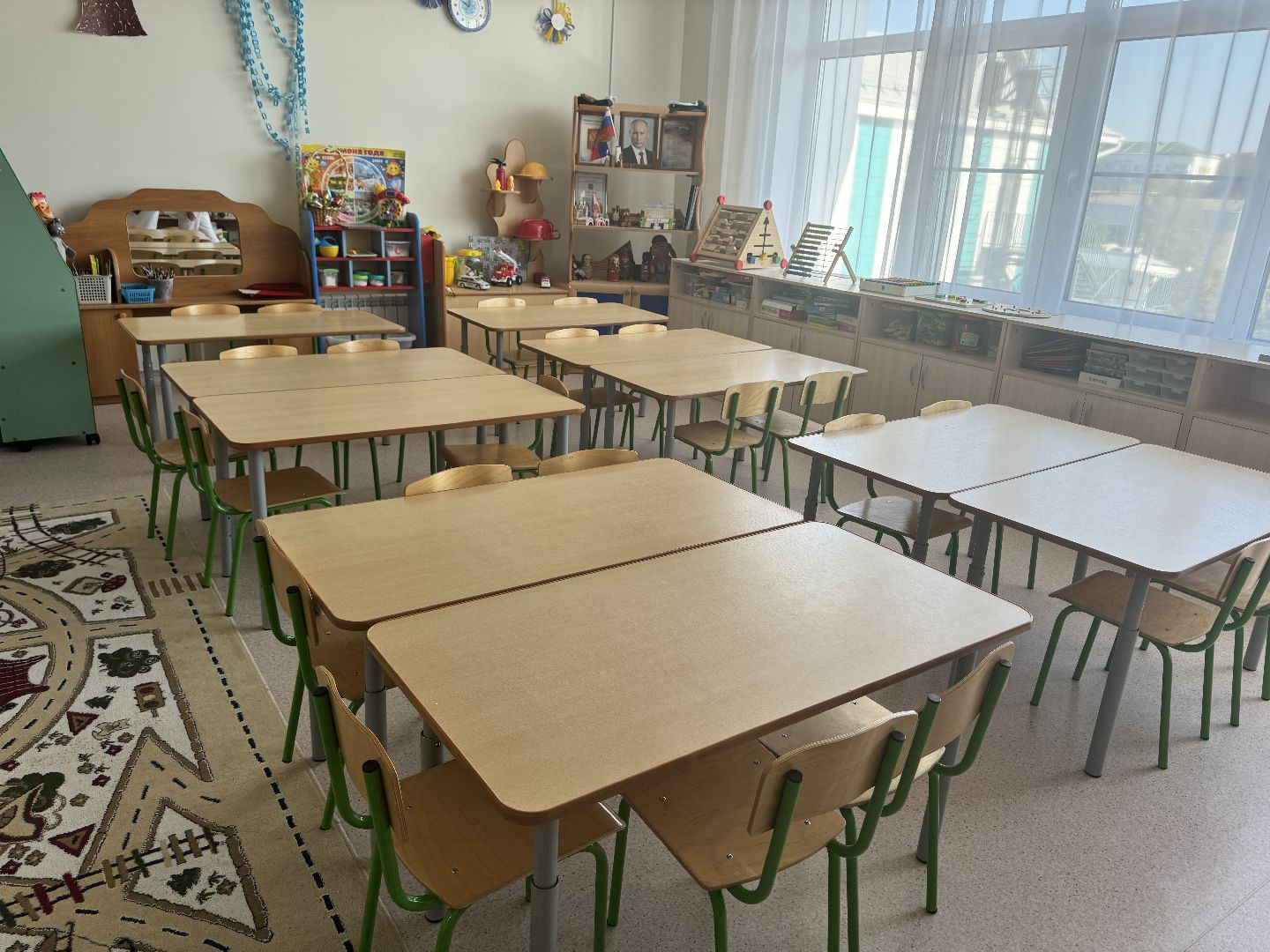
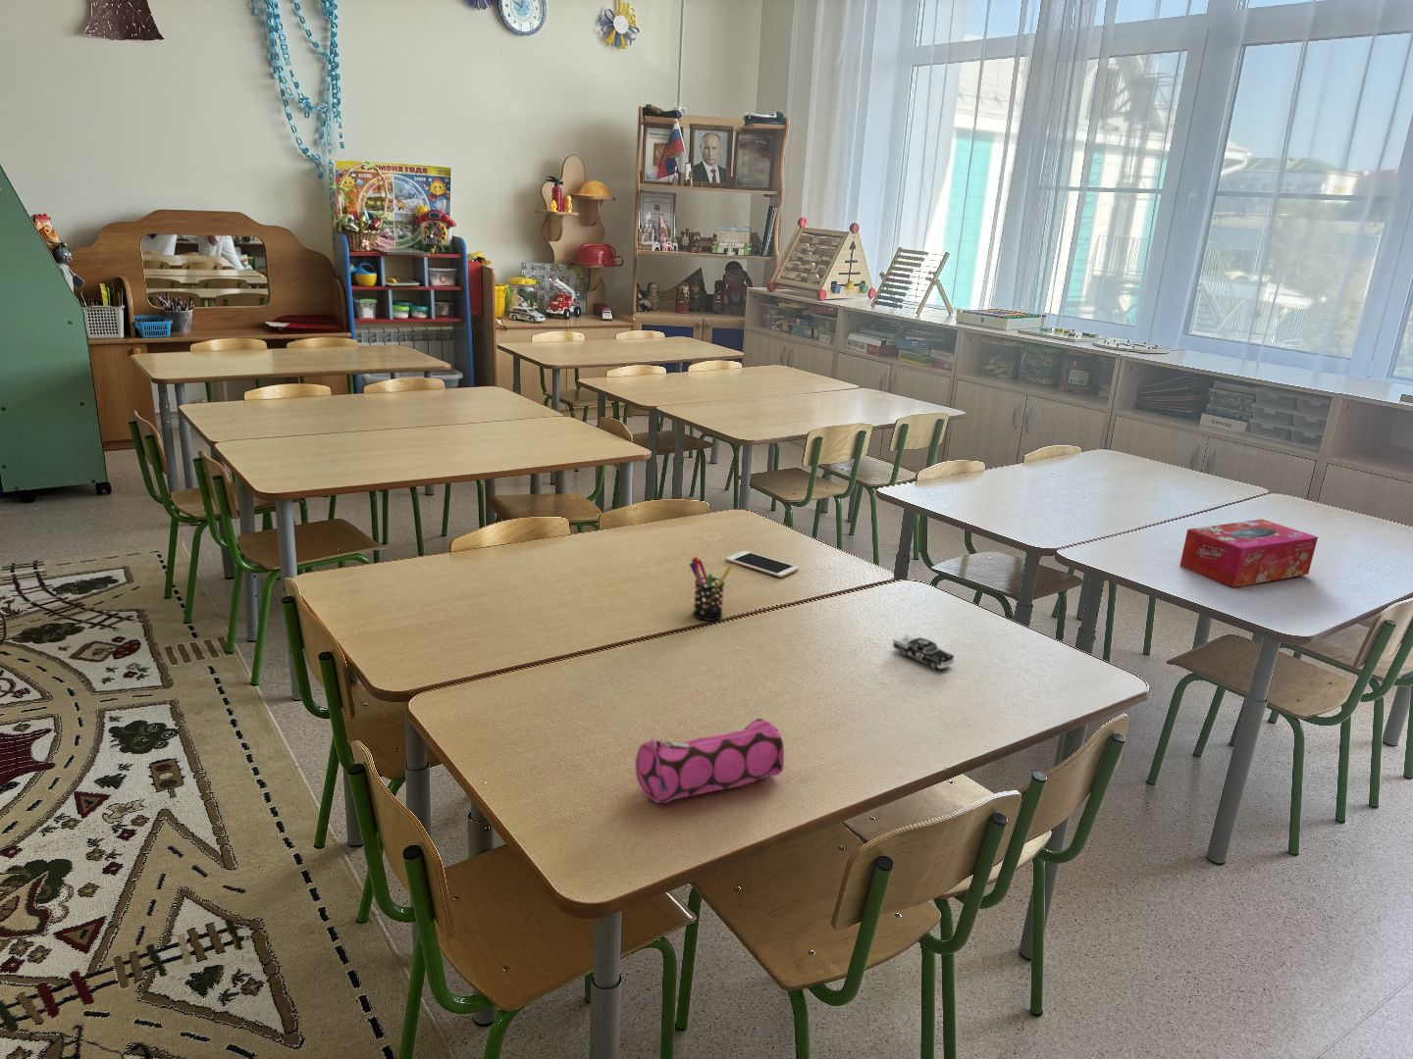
+ pen holder [688,556,733,622]
+ tissue box [1179,517,1318,588]
+ pencil case [634,717,785,804]
+ toy car [891,633,956,671]
+ cell phone [725,551,800,578]
